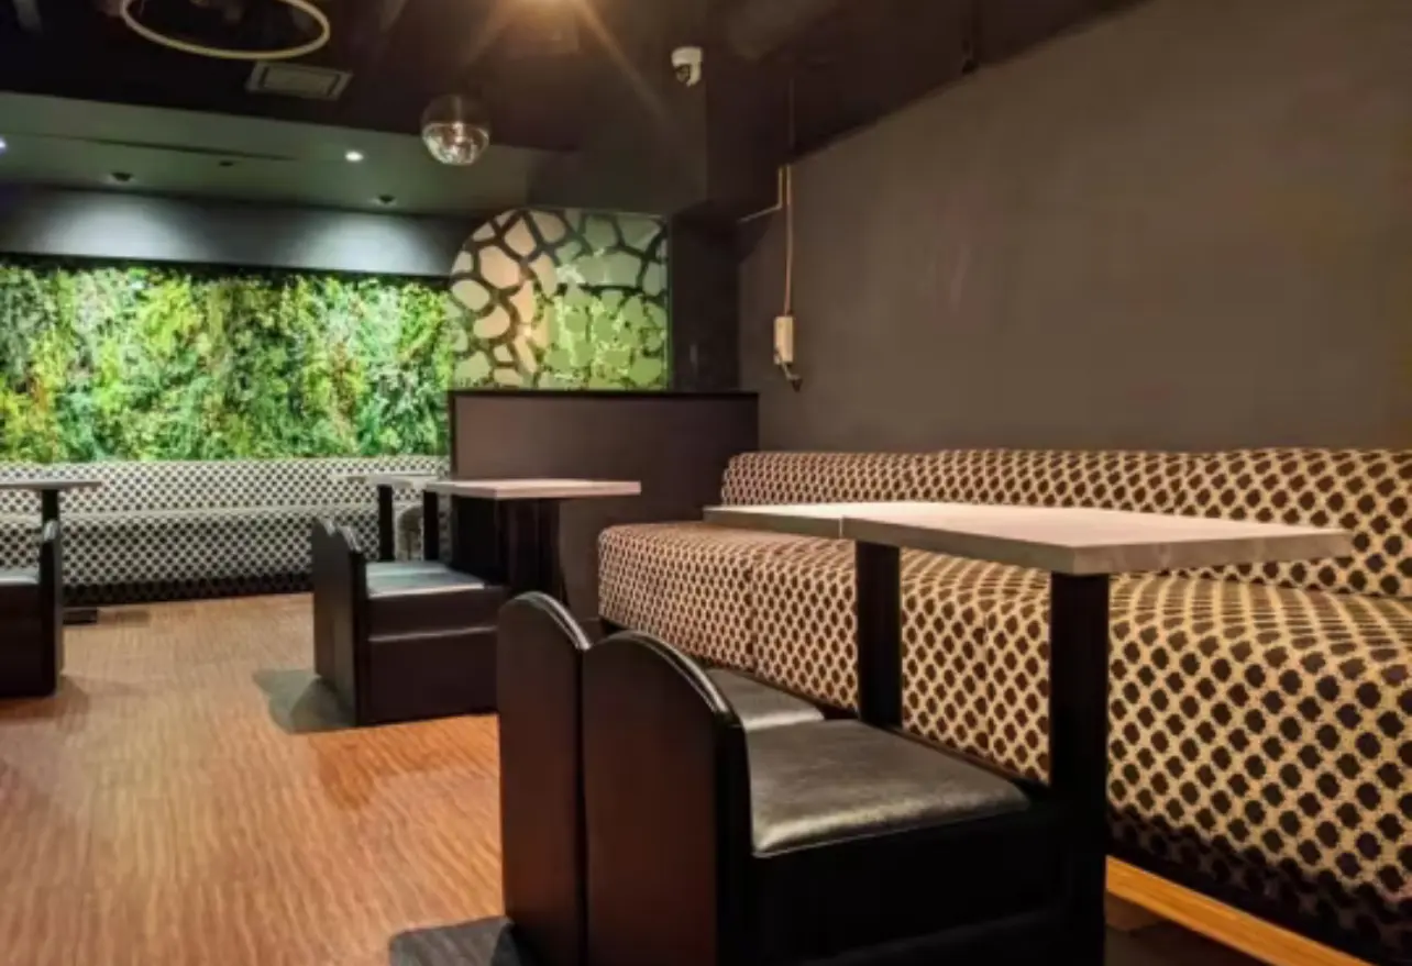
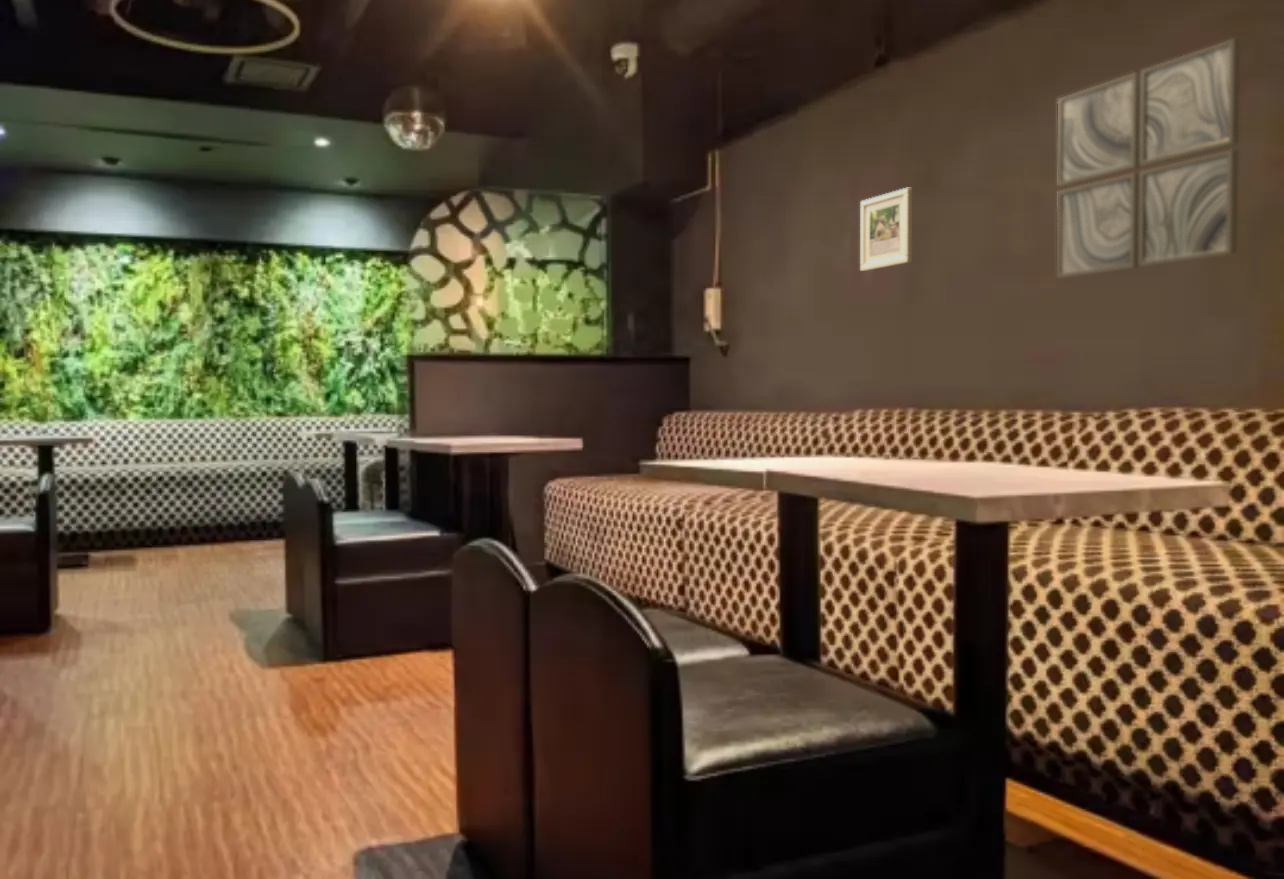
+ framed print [859,187,913,272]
+ wall art [1056,37,1241,280]
